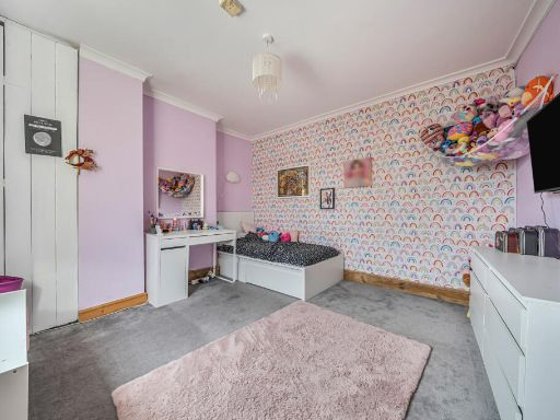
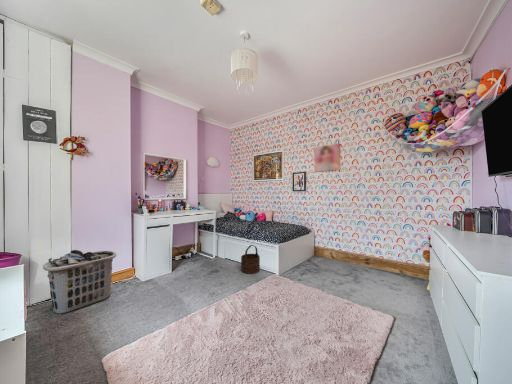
+ clothes hamper [42,249,118,315]
+ wooden bucket [240,244,261,275]
